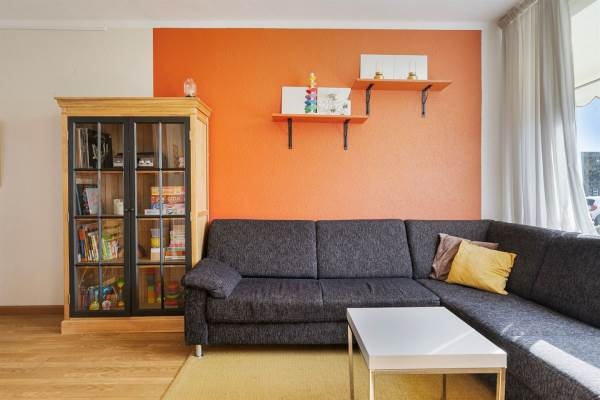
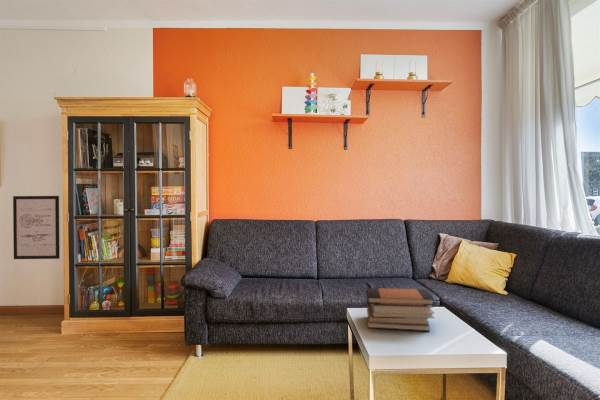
+ wall art [12,195,61,260]
+ book stack [365,287,435,332]
